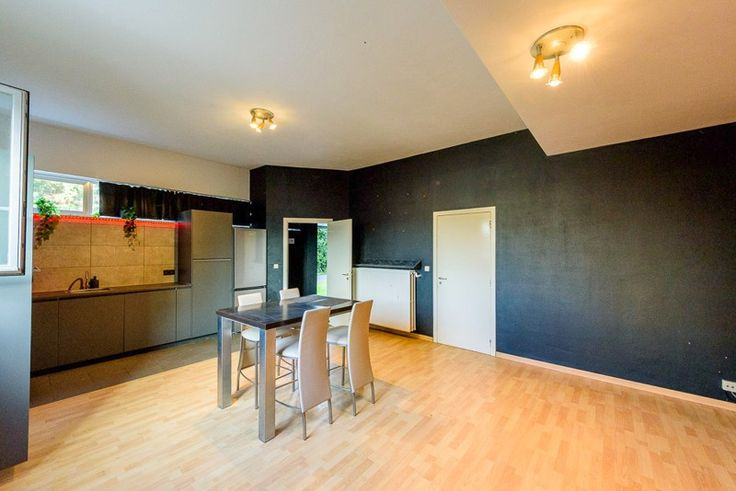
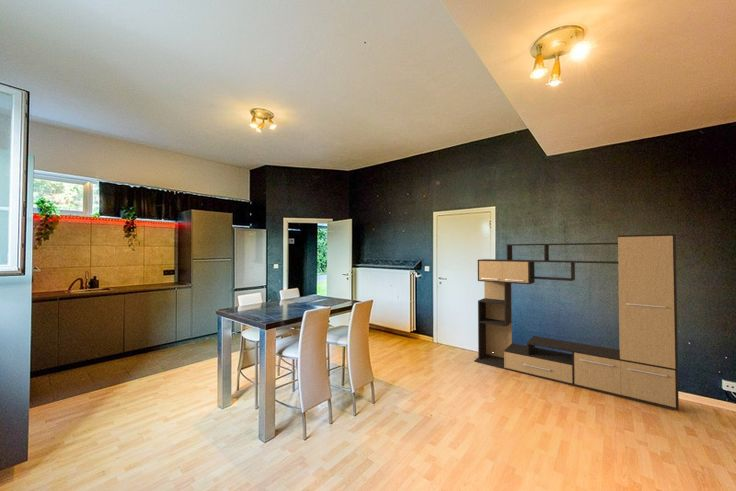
+ media console [473,233,680,411]
